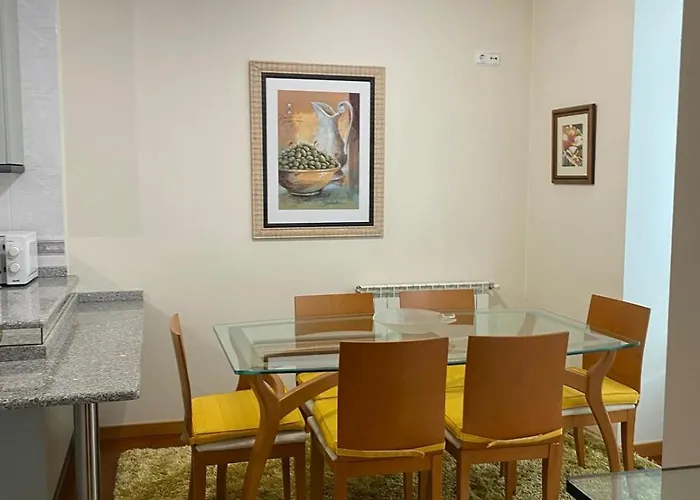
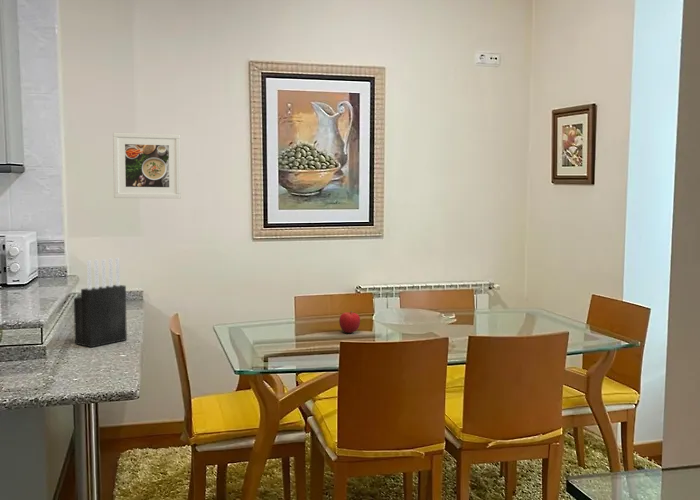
+ knife block [73,257,128,348]
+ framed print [112,131,182,199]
+ fruit [338,310,361,334]
